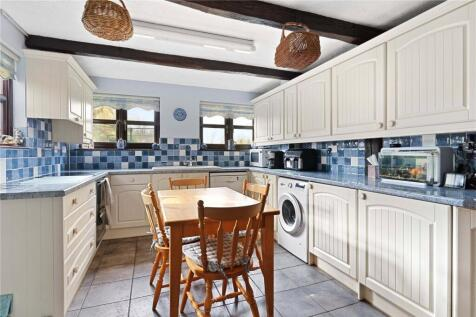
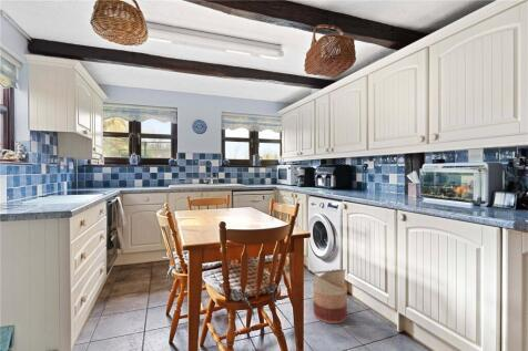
+ basket [313,268,348,324]
